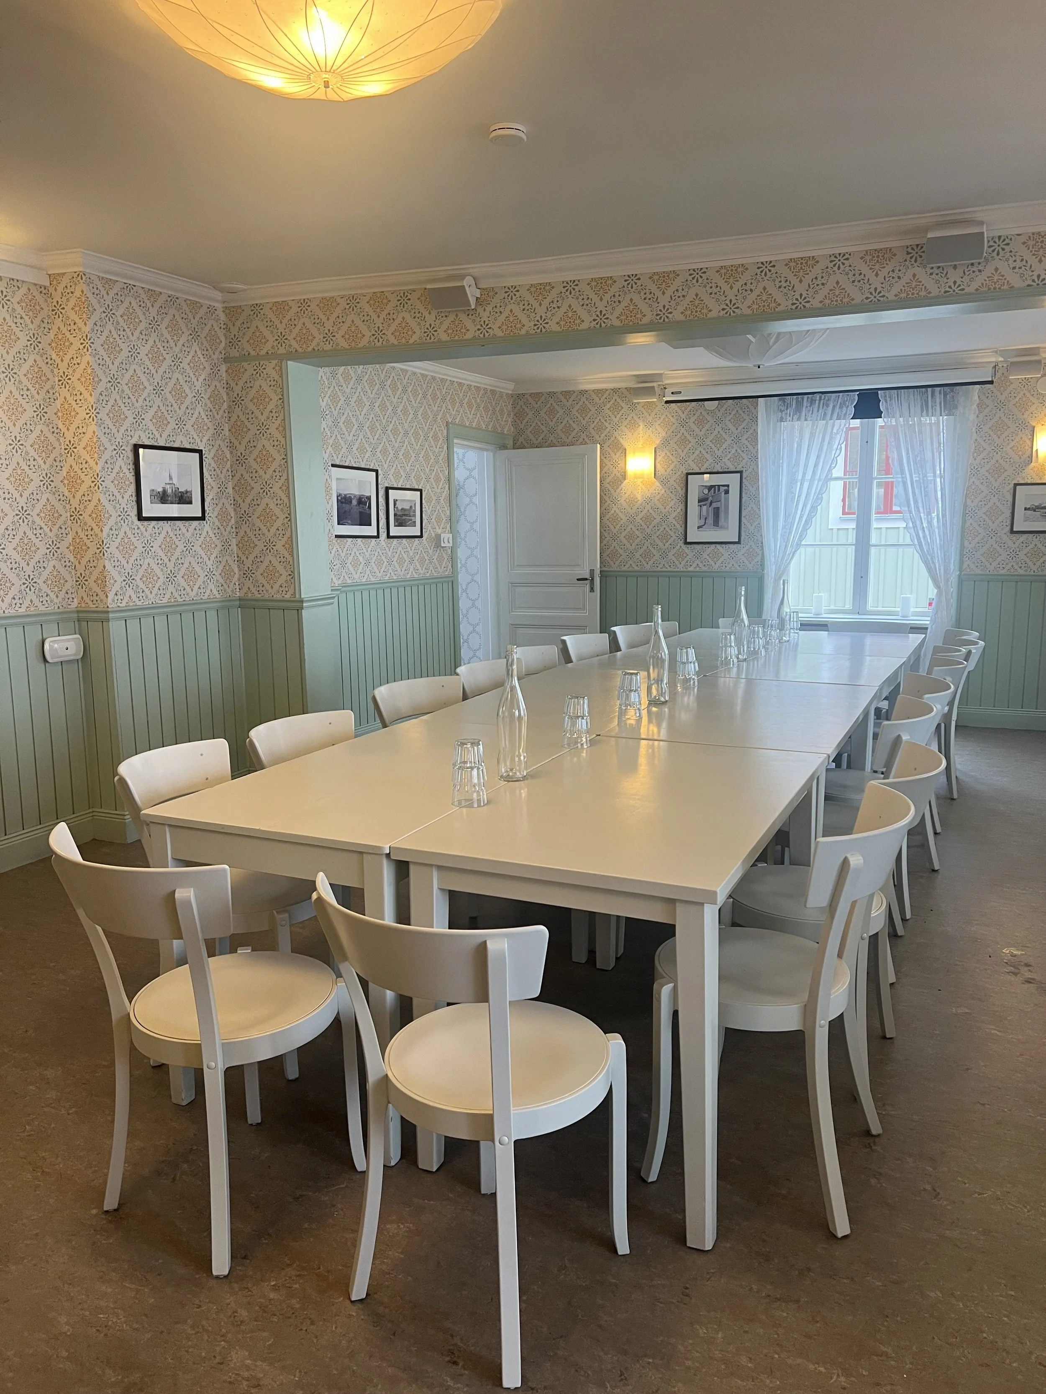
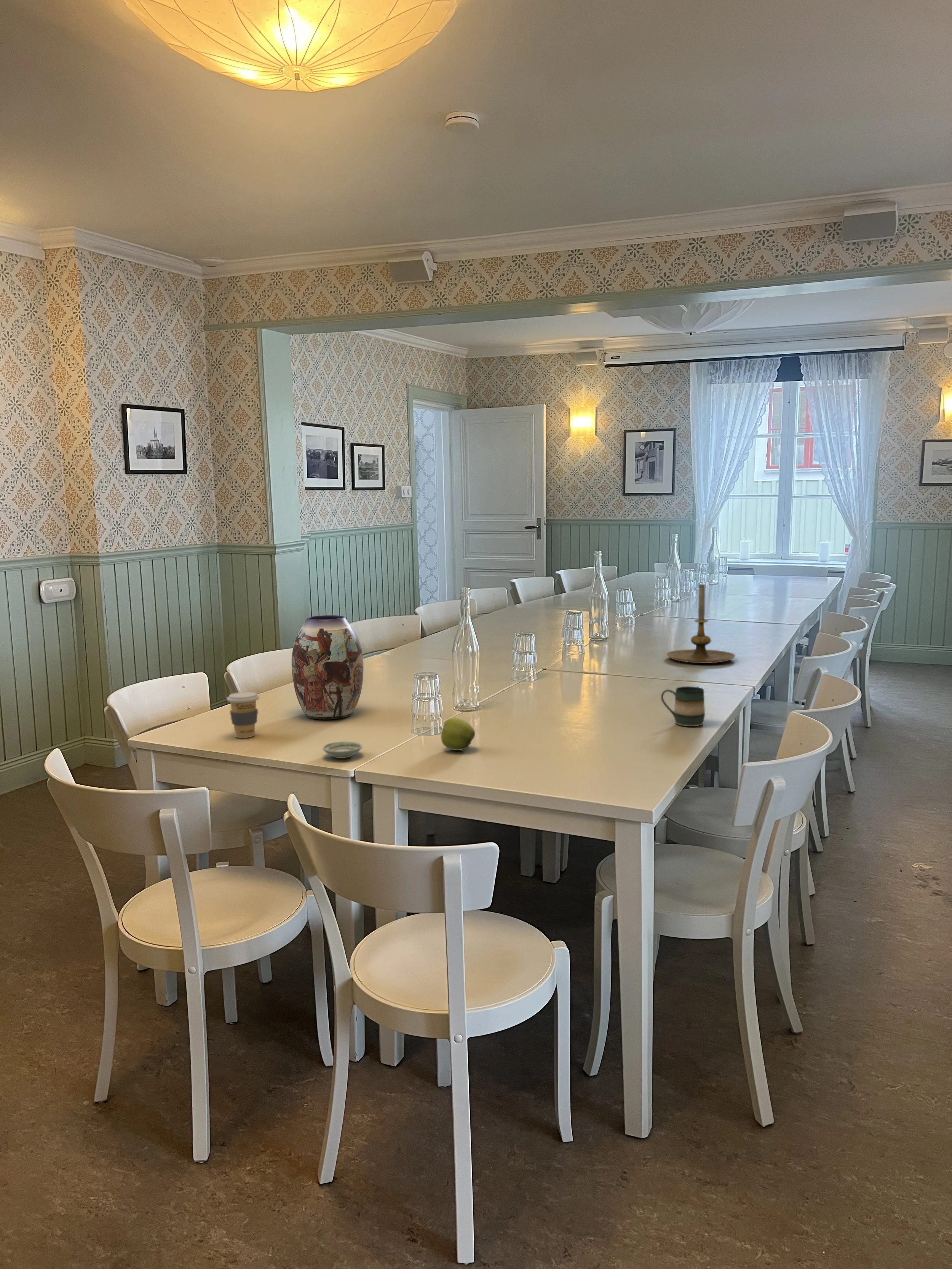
+ apple [439,717,476,750]
+ saucer [322,741,363,758]
+ vase [291,615,364,720]
+ candle holder [666,583,736,664]
+ coffee cup [227,691,260,738]
+ mug [661,686,706,727]
